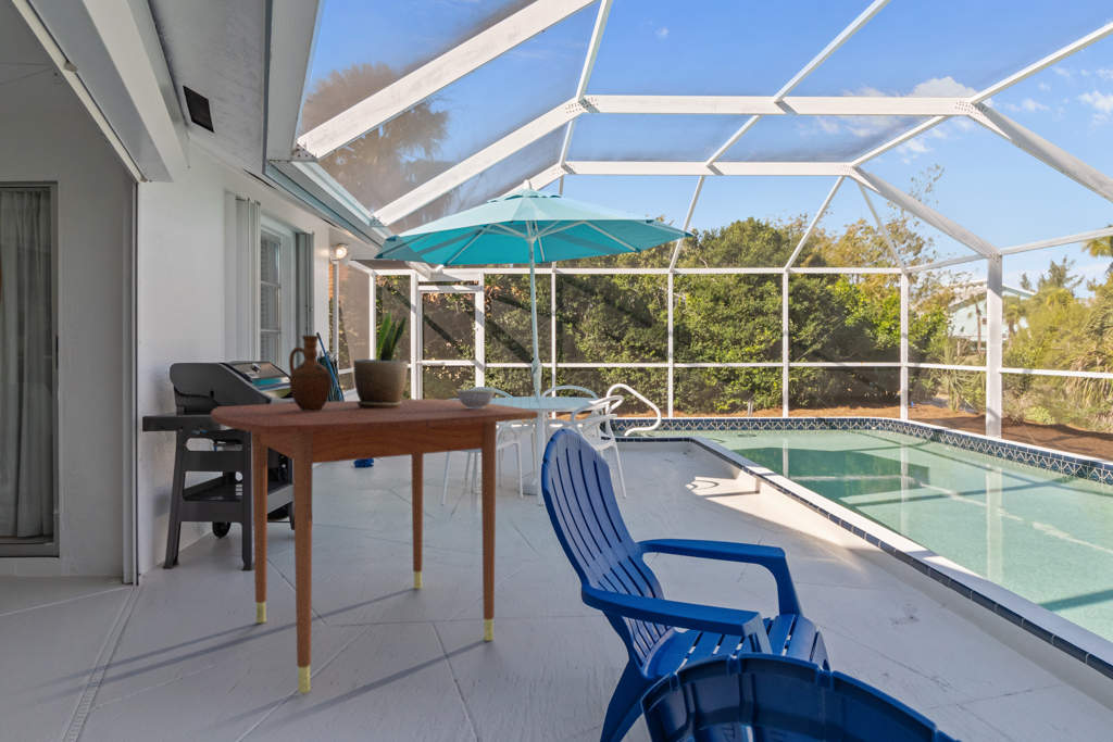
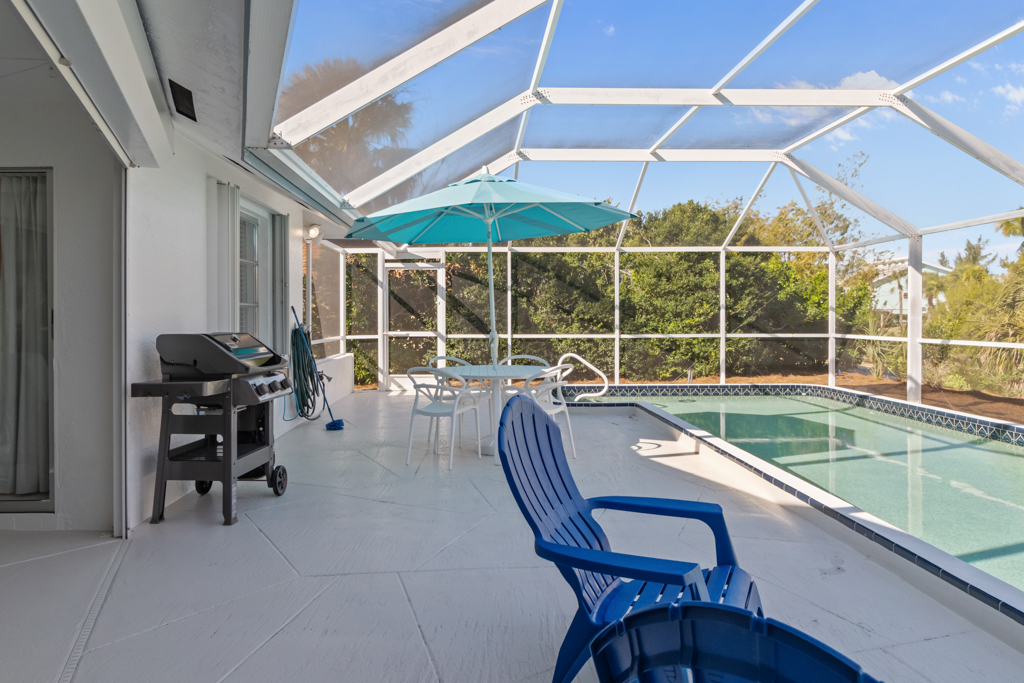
- pitcher [288,335,333,411]
- potted plant [352,311,409,408]
- bowl [454,388,497,408]
- dining table [210,398,539,694]
